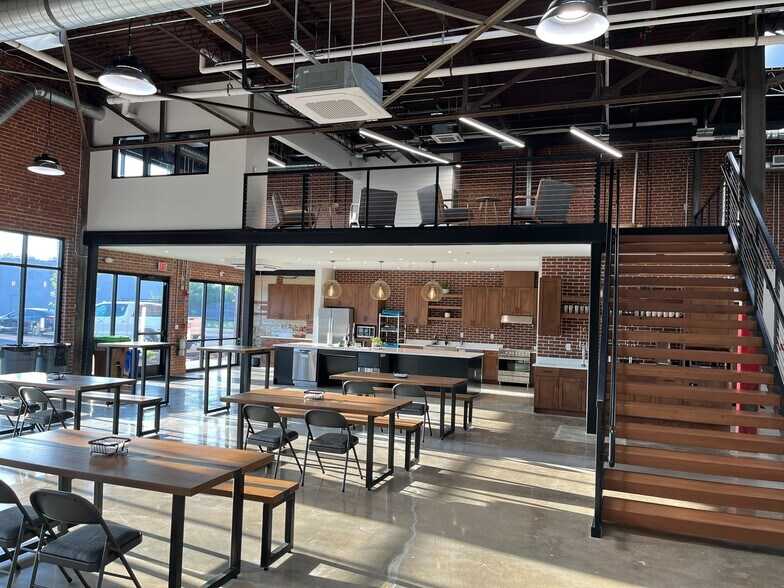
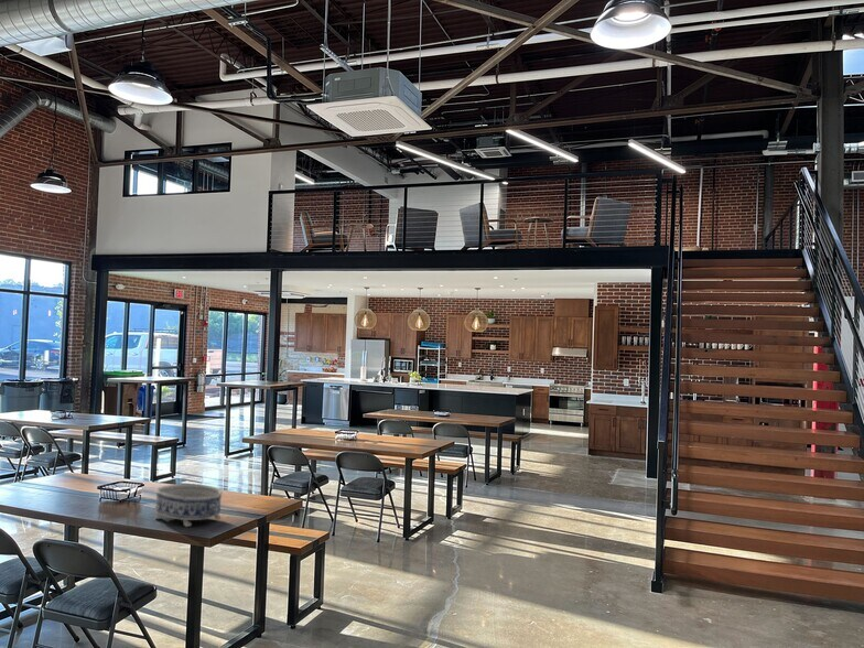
+ decorative bowl [154,483,224,528]
